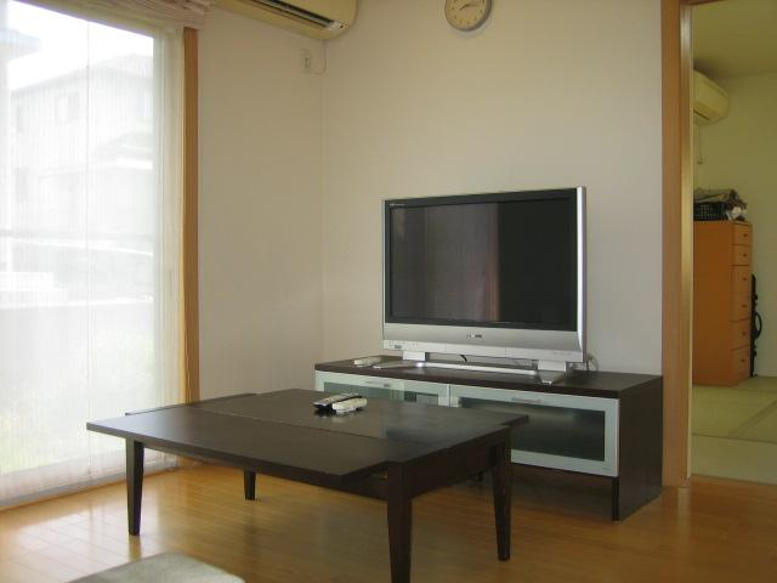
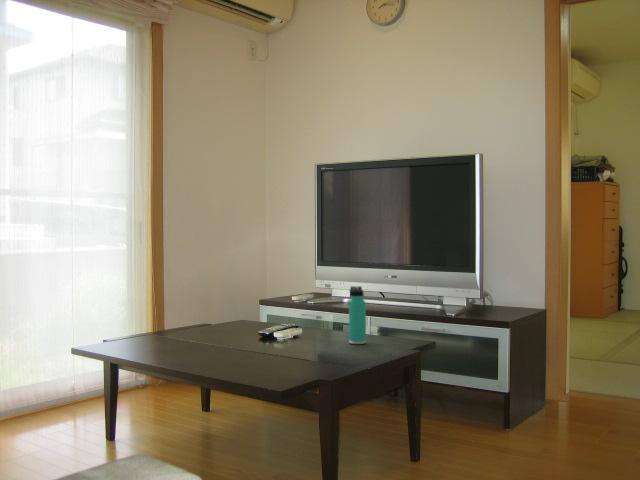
+ thermos bottle [348,285,367,345]
